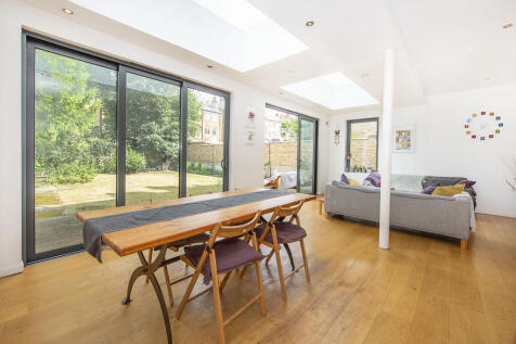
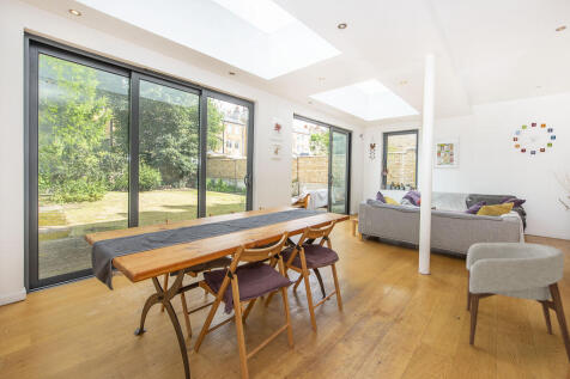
+ armchair [465,242,570,363]
